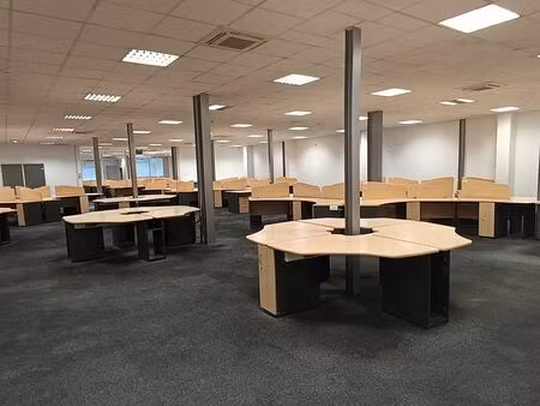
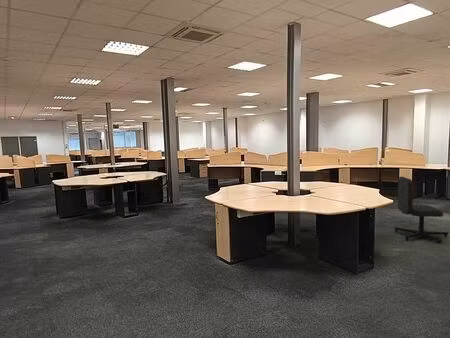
+ chair [394,176,449,244]
